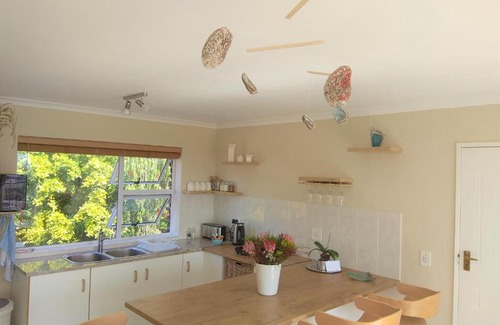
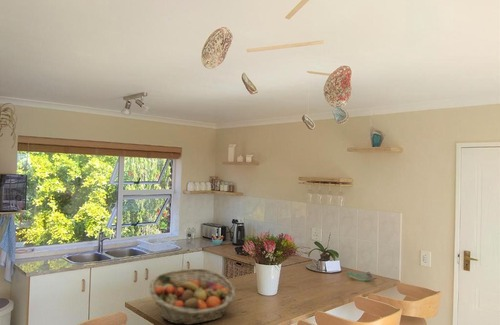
+ fruit basket [149,267,237,325]
